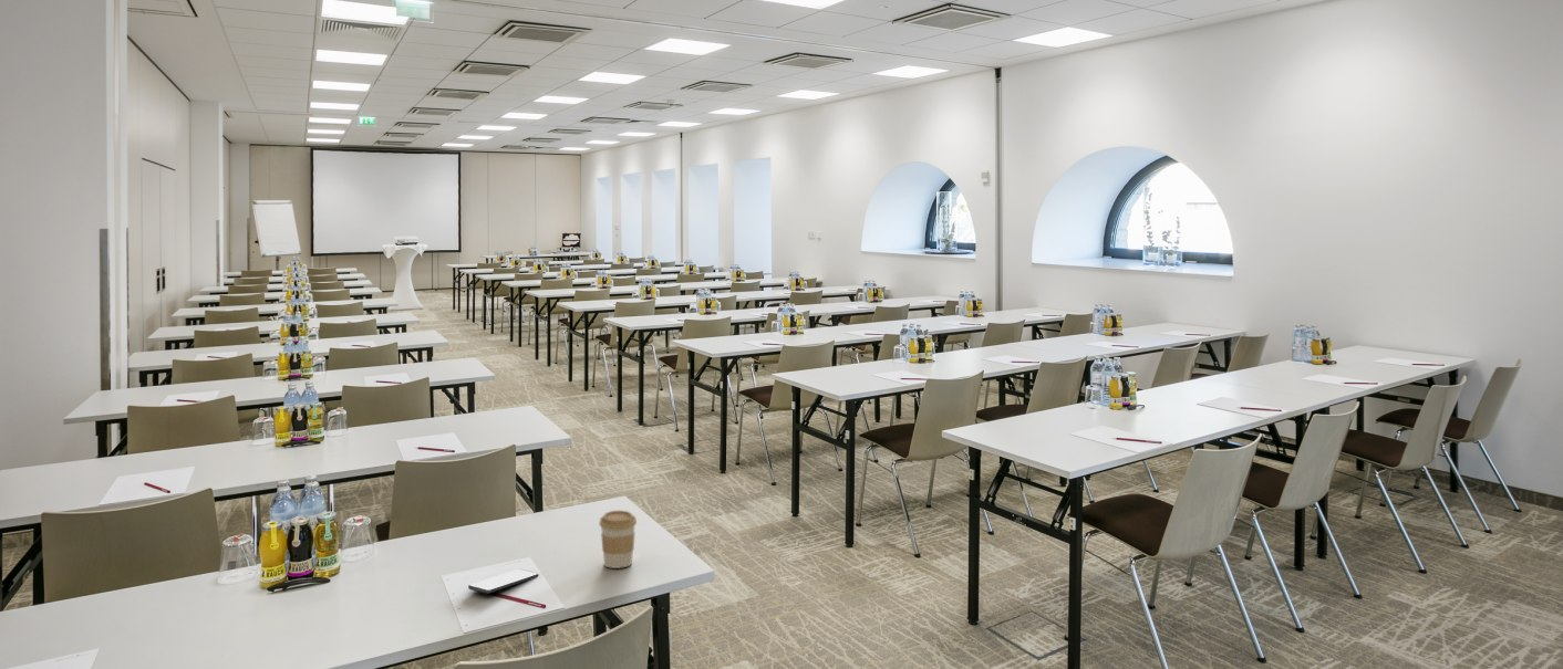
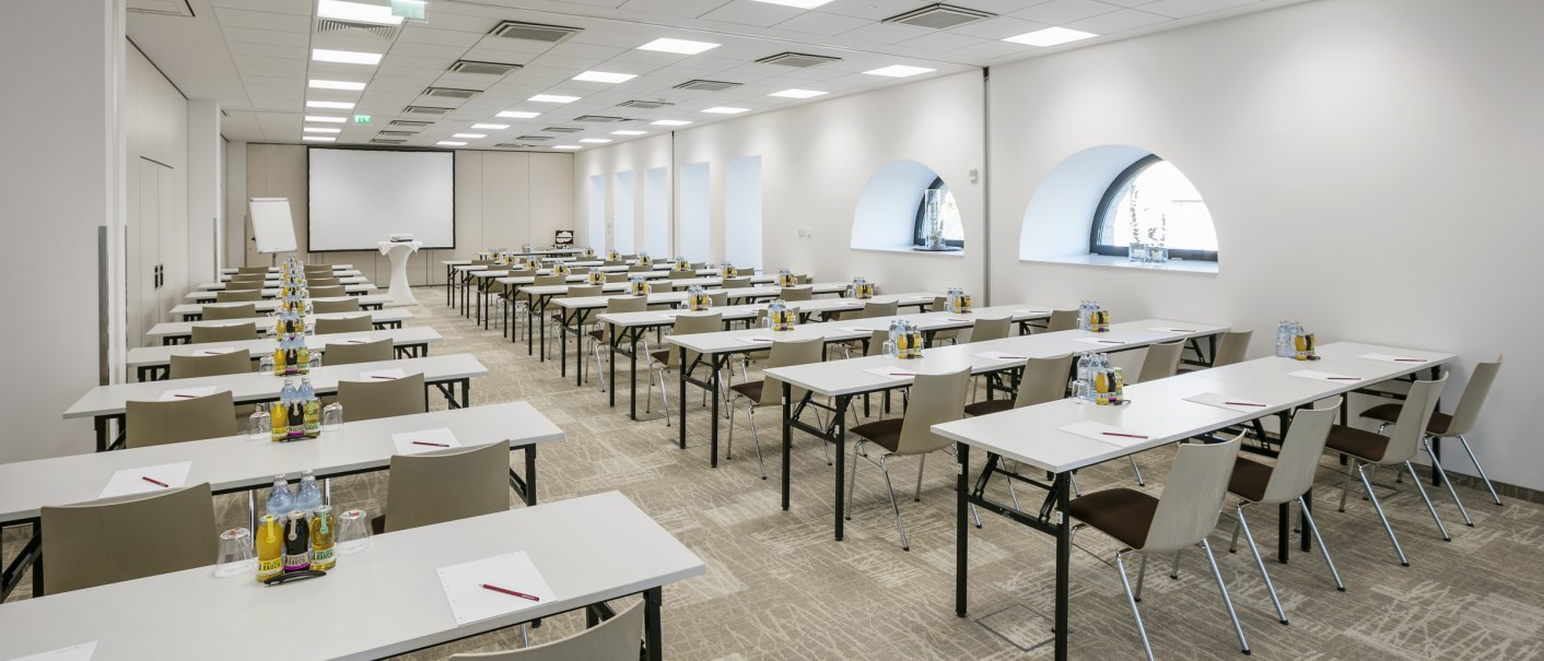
- coffee cup [599,510,638,569]
- smartphone [467,568,539,595]
